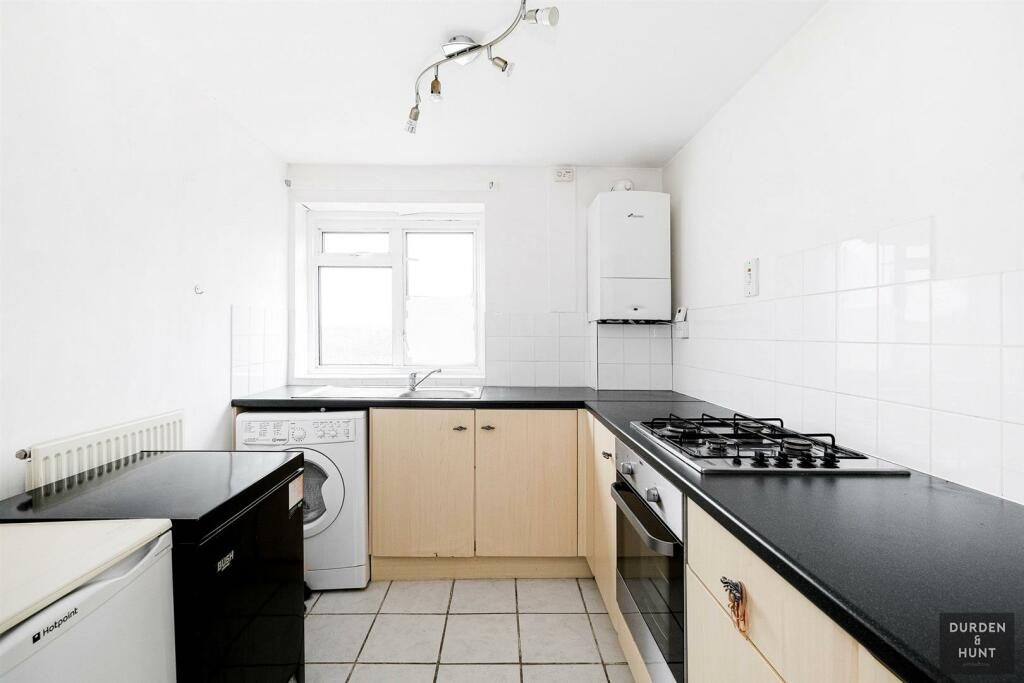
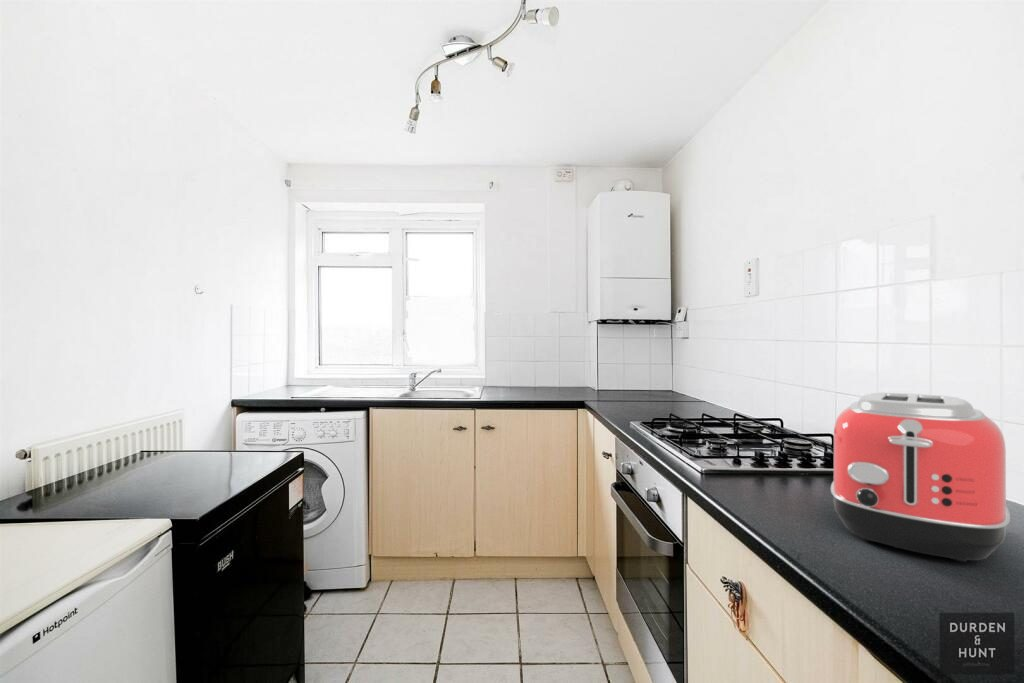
+ toaster [830,392,1011,563]
